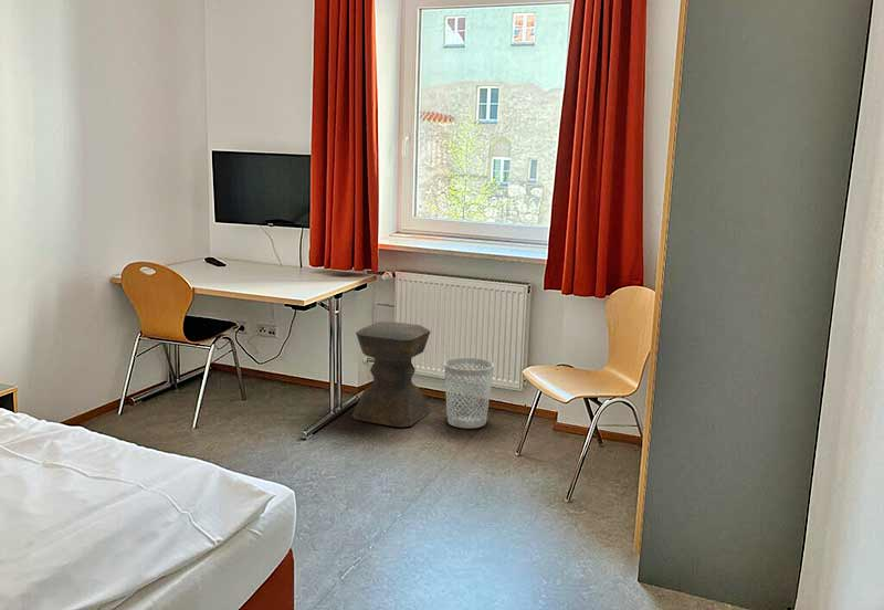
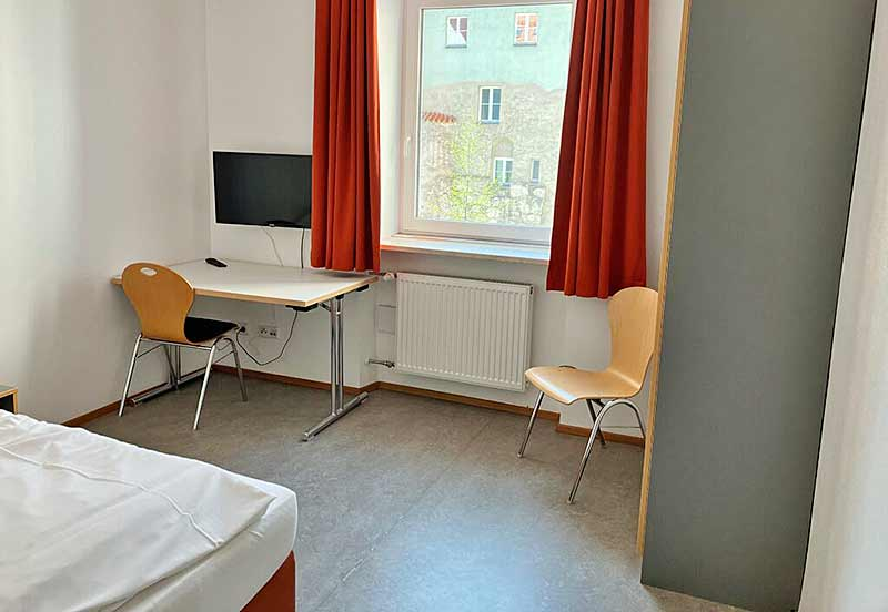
- stool [351,320,432,428]
- wastebasket [443,357,495,430]
